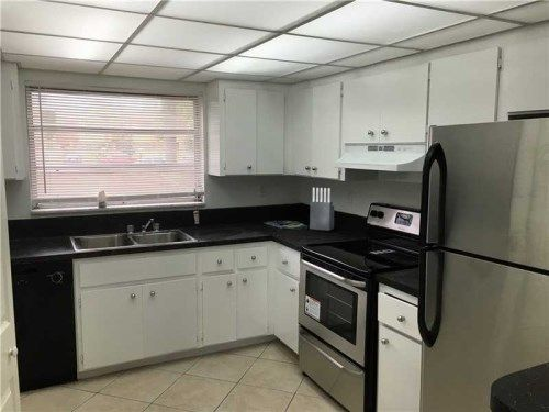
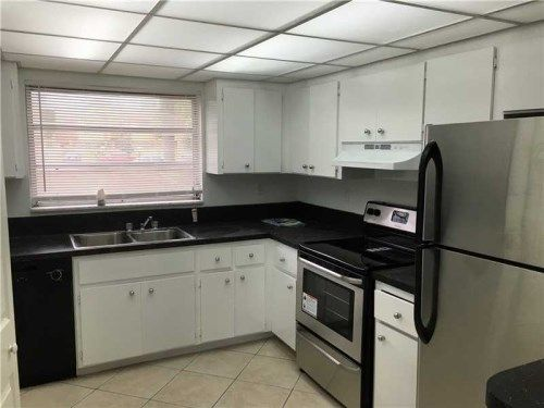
- knife block [309,187,335,232]
